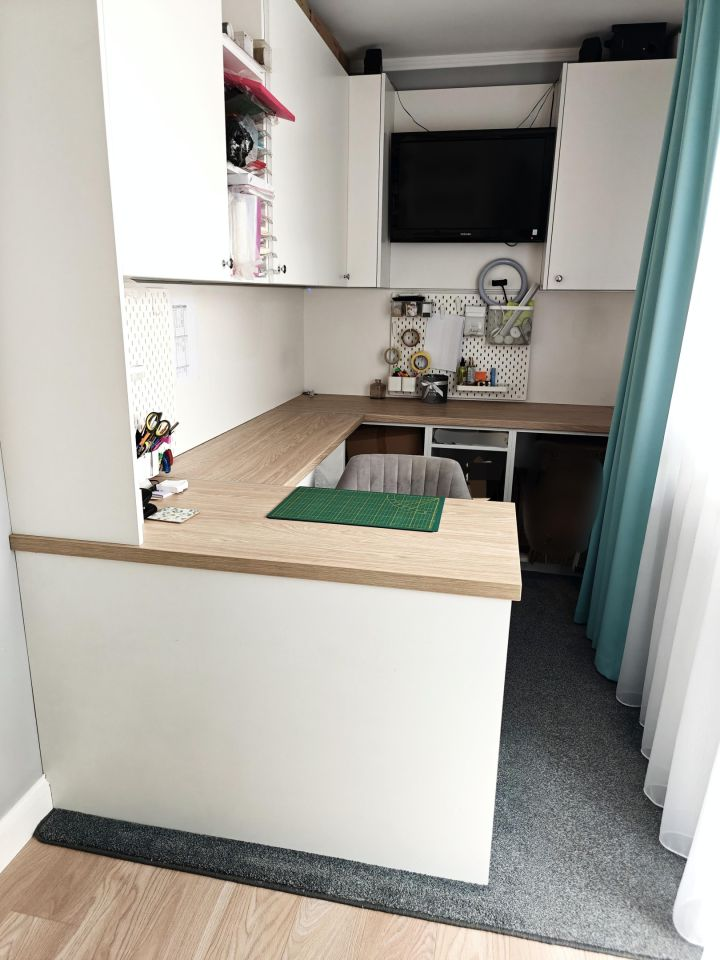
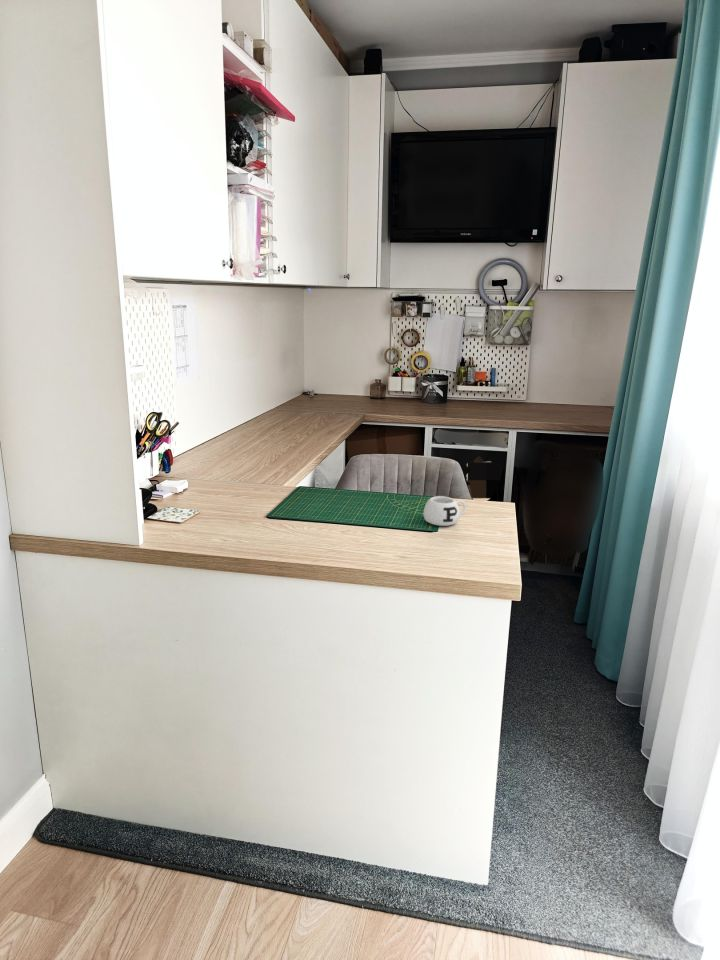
+ mug [422,495,467,527]
